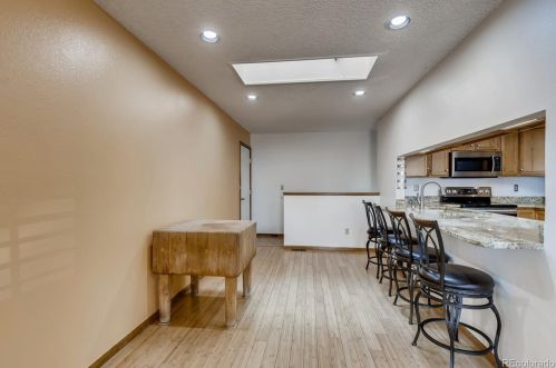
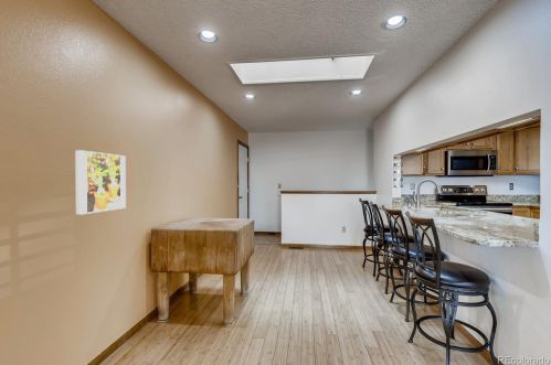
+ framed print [74,149,127,216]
